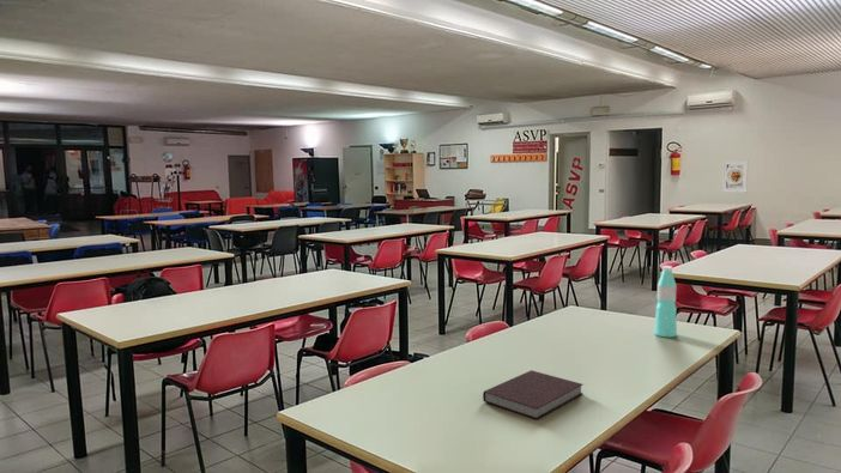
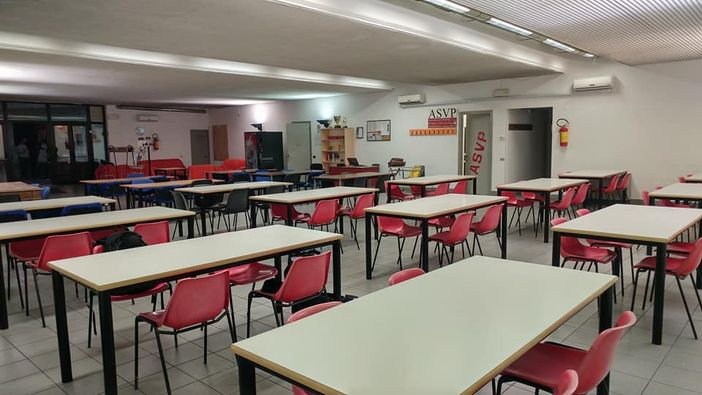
- water bottle [653,265,678,338]
- notebook [482,370,585,420]
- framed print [720,159,750,194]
